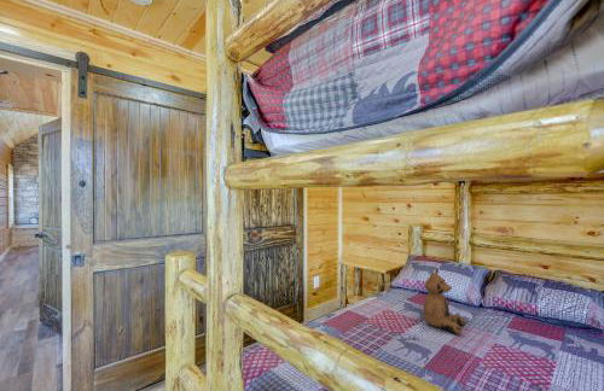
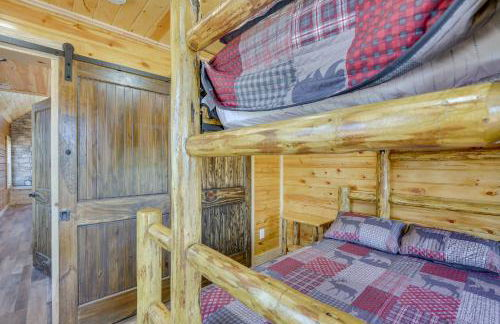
- teddy bear [422,268,467,335]
